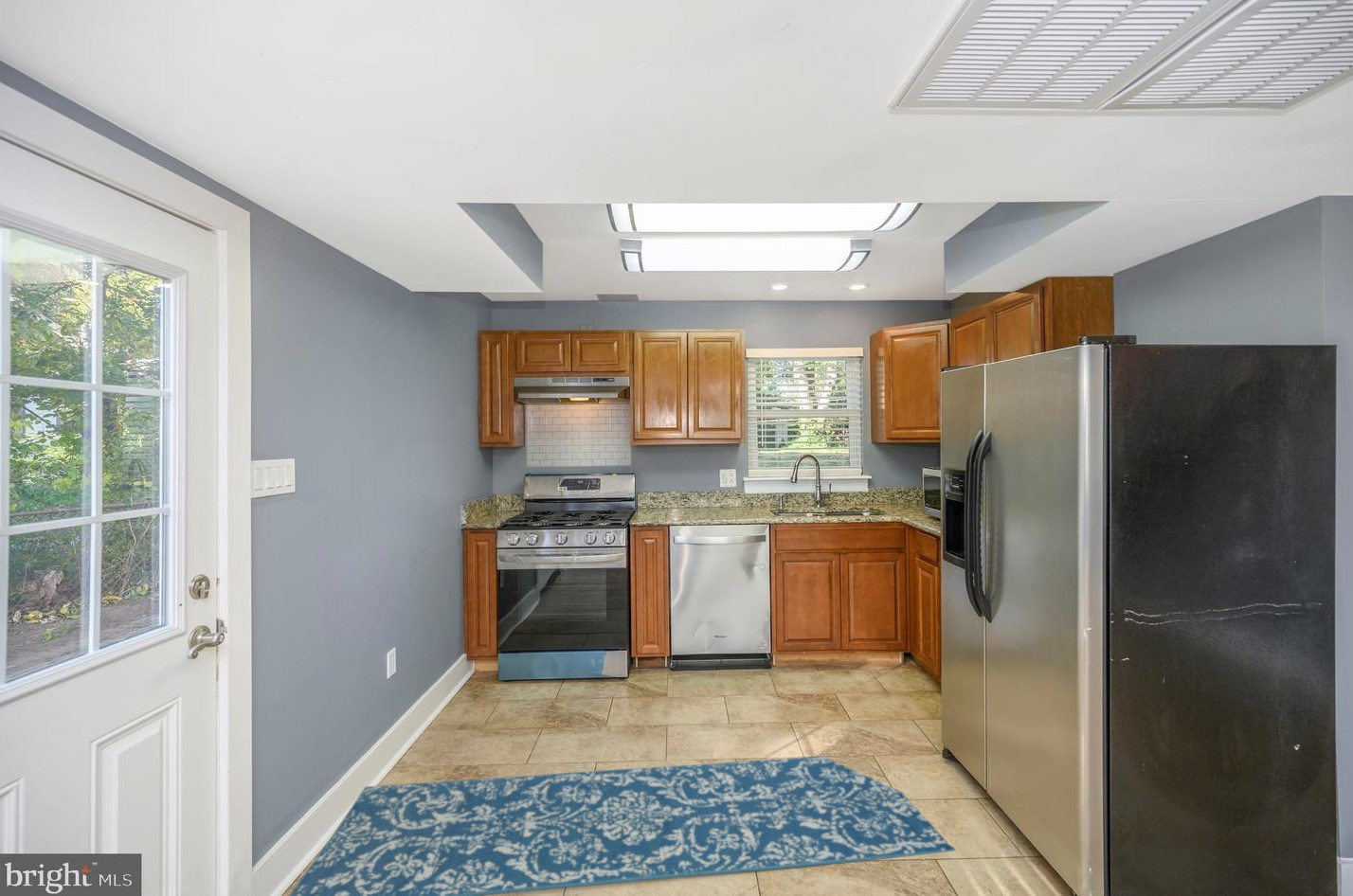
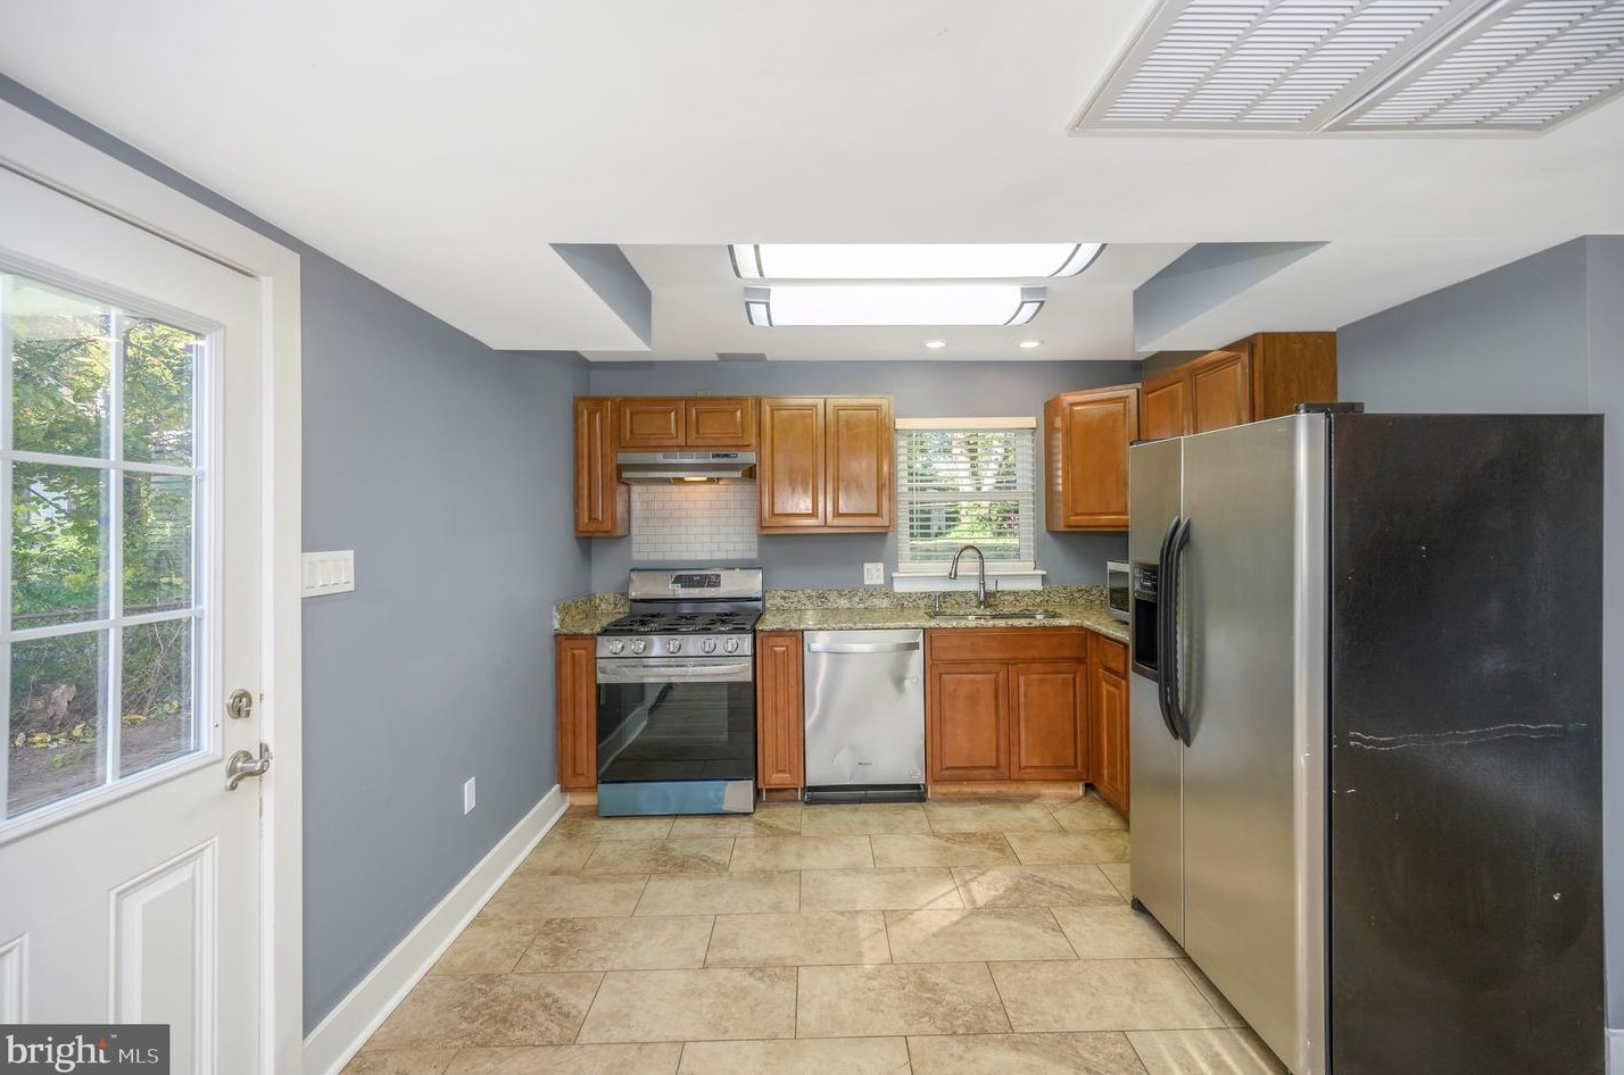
- rug [288,755,957,896]
